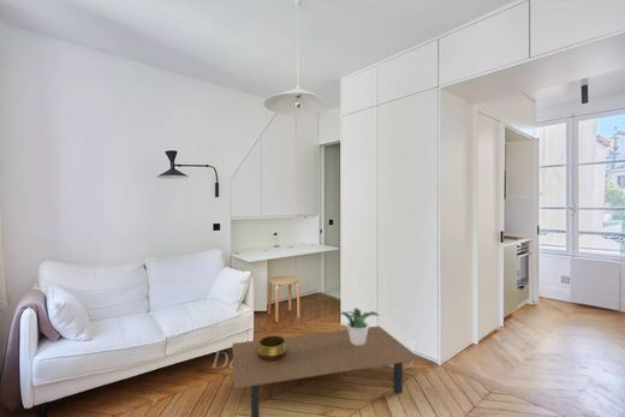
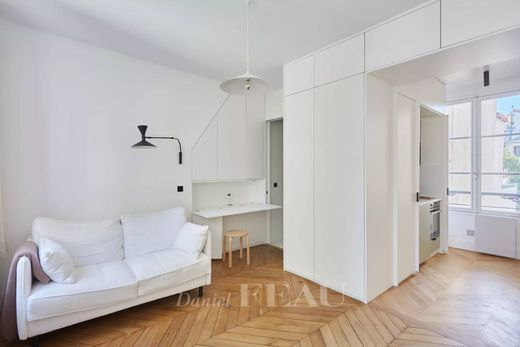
- decorative bowl [255,334,288,362]
- coffee table [231,324,422,417]
- potted plant [339,308,381,345]
